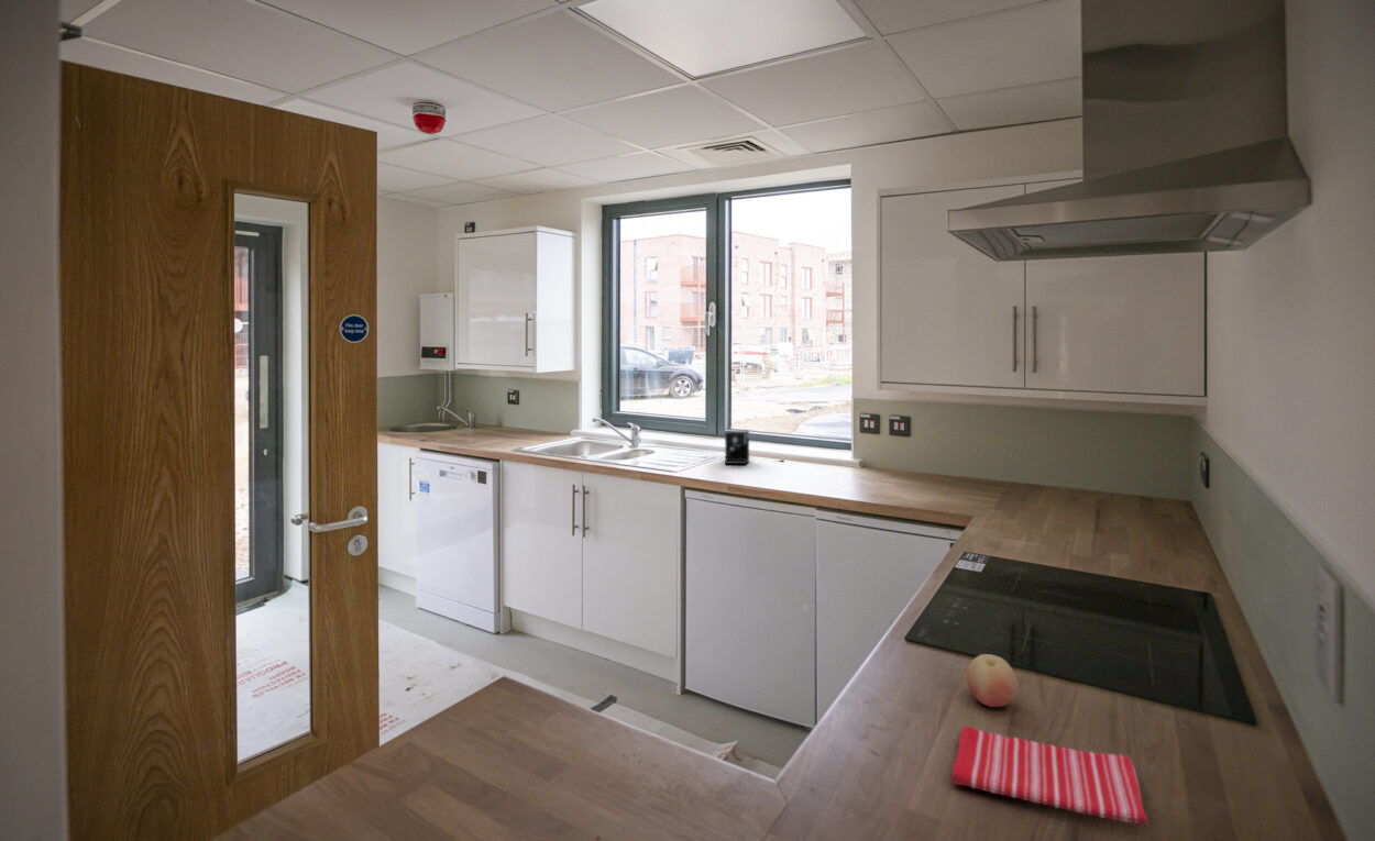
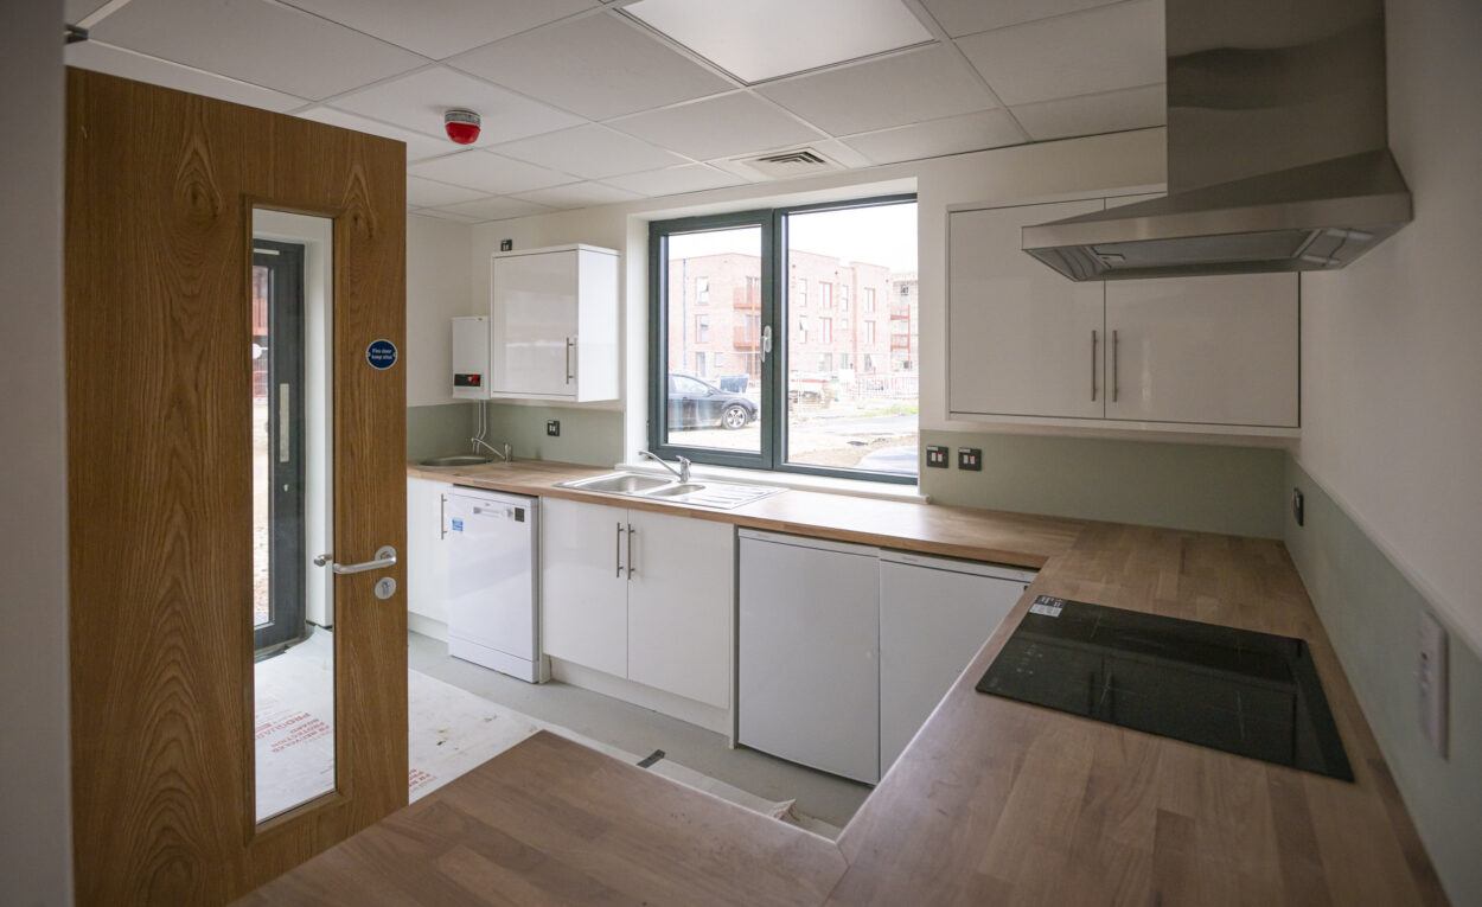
- dish towel [950,724,1148,826]
- coffee maker [724,430,785,465]
- fruit [966,653,1019,708]
